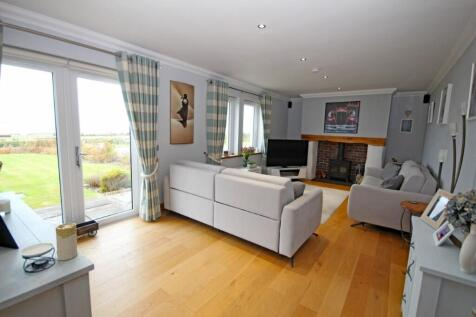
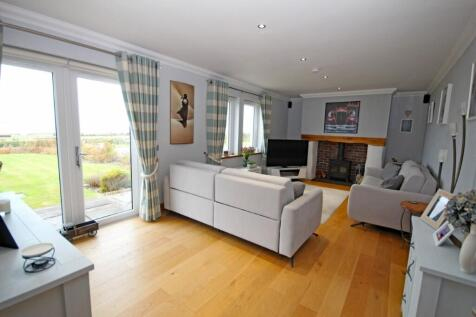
- candle [55,222,78,261]
